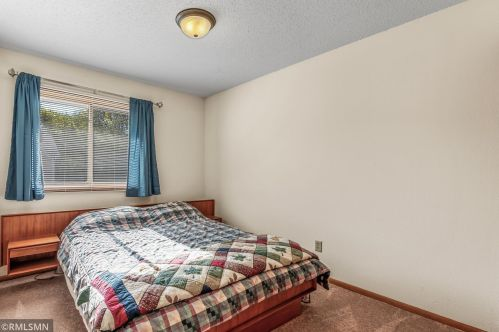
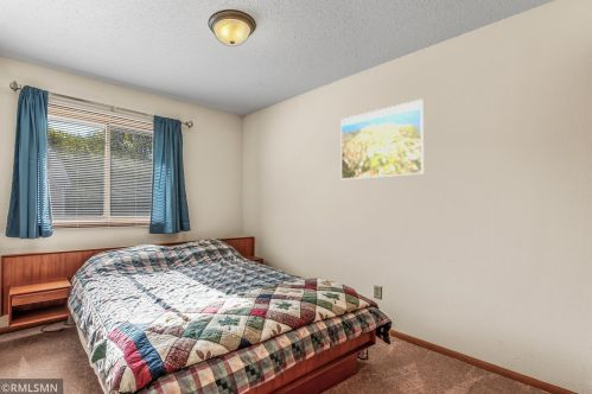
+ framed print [339,99,425,180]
